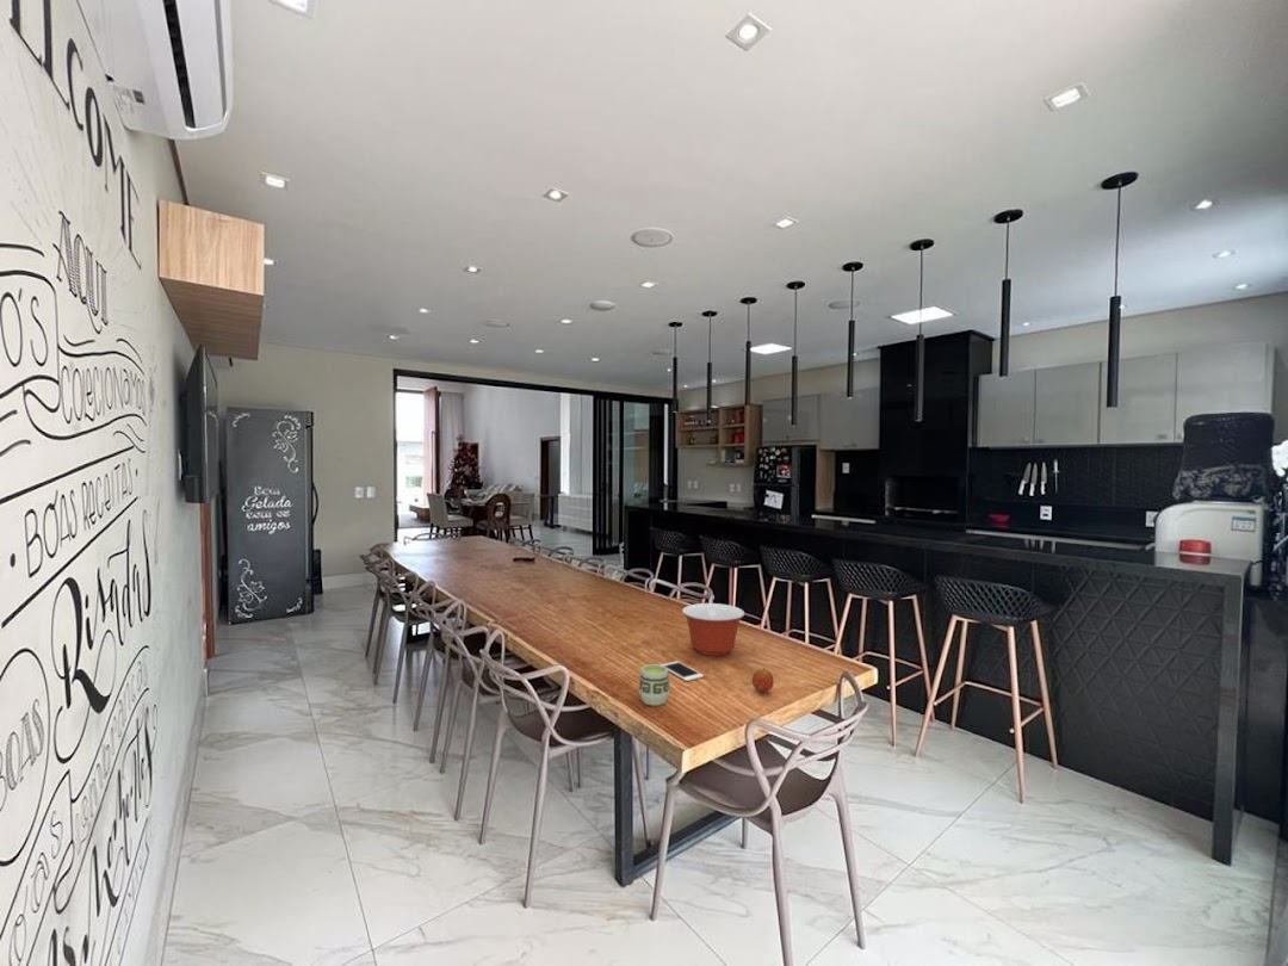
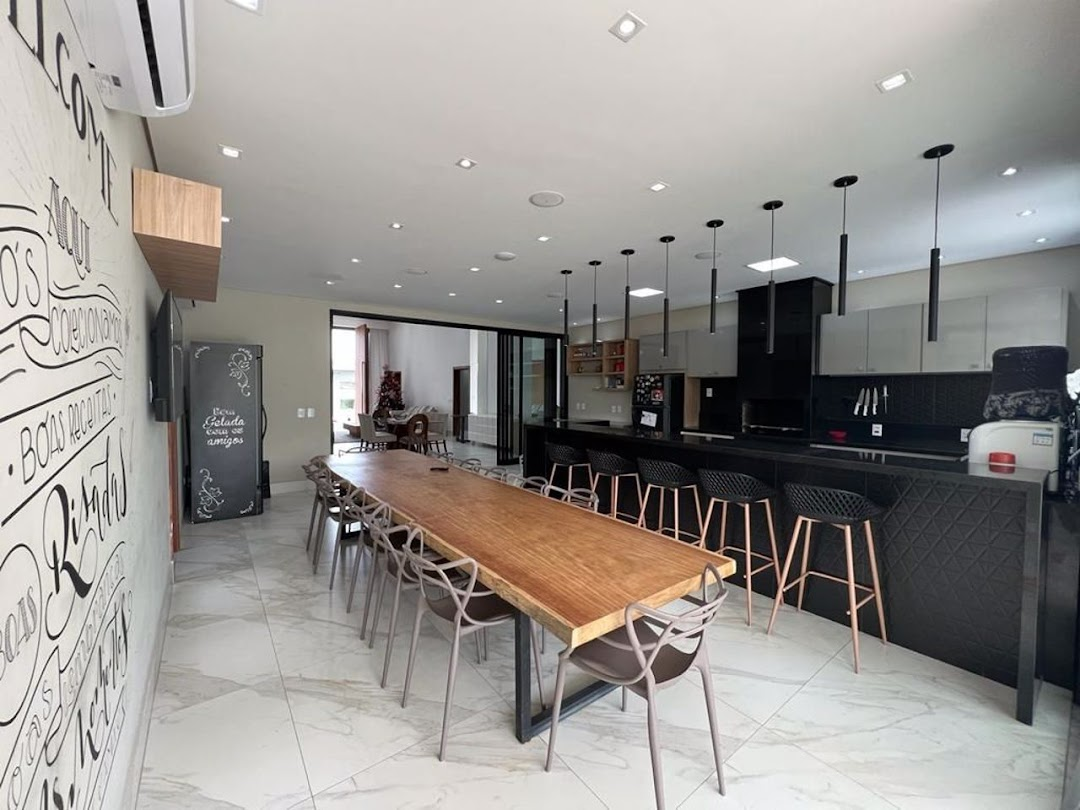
- cup [637,663,671,706]
- fruit [751,667,775,694]
- mixing bowl [681,602,745,657]
- cell phone [660,661,705,682]
